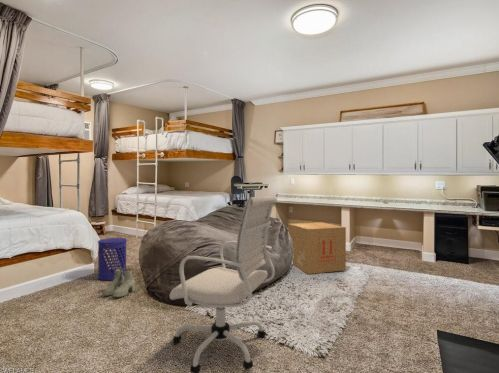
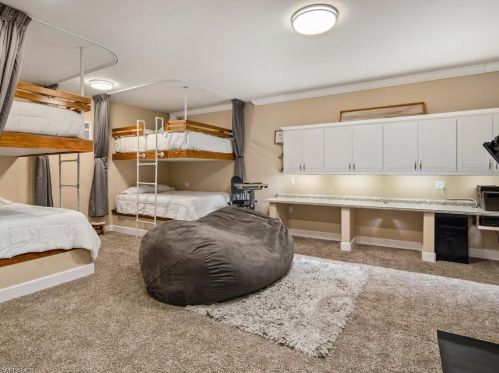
- cardboard box [287,221,347,275]
- waste bin [97,237,128,281]
- office chair [169,194,278,373]
- boots [102,267,136,298]
